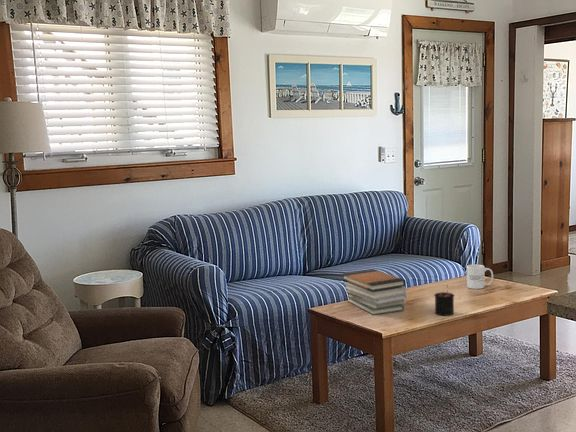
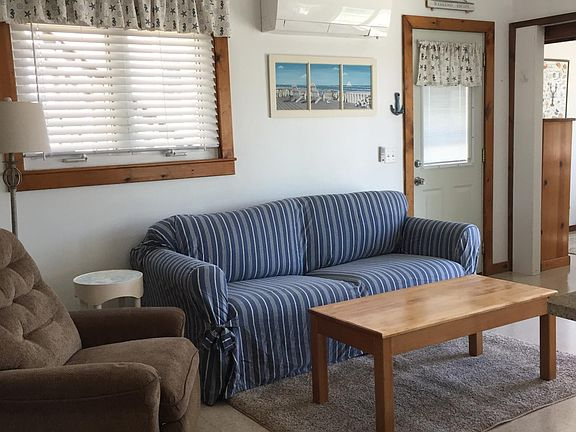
- book stack [341,268,407,316]
- mug [466,263,494,290]
- candle [433,284,455,317]
